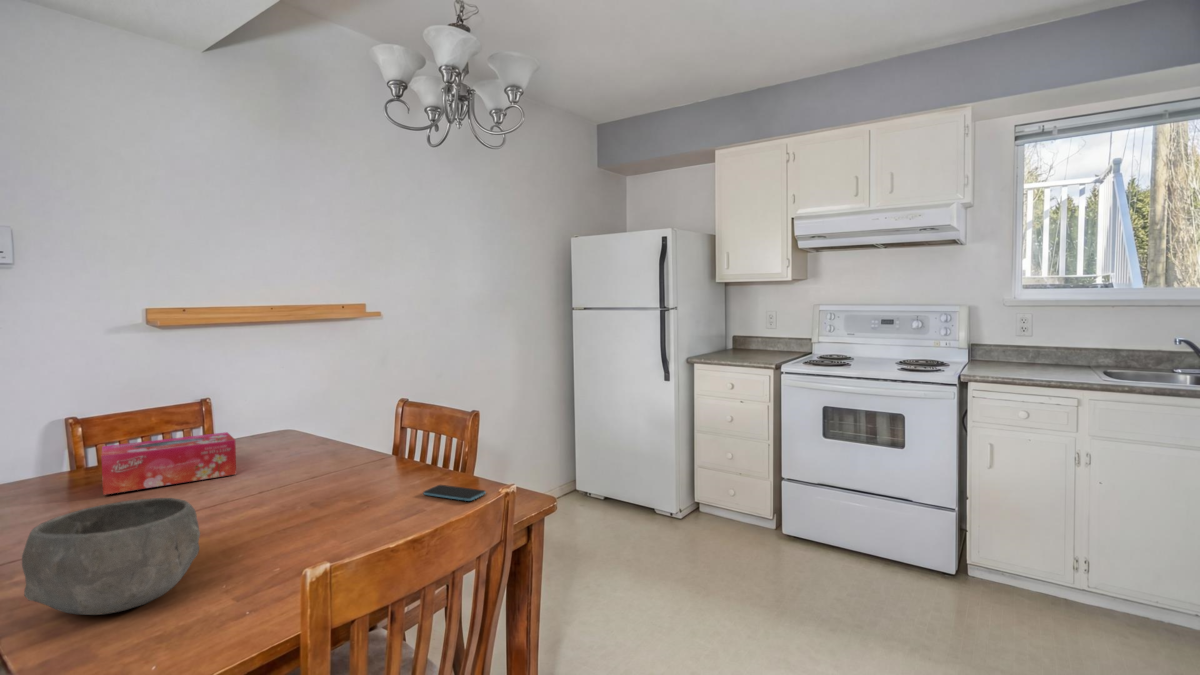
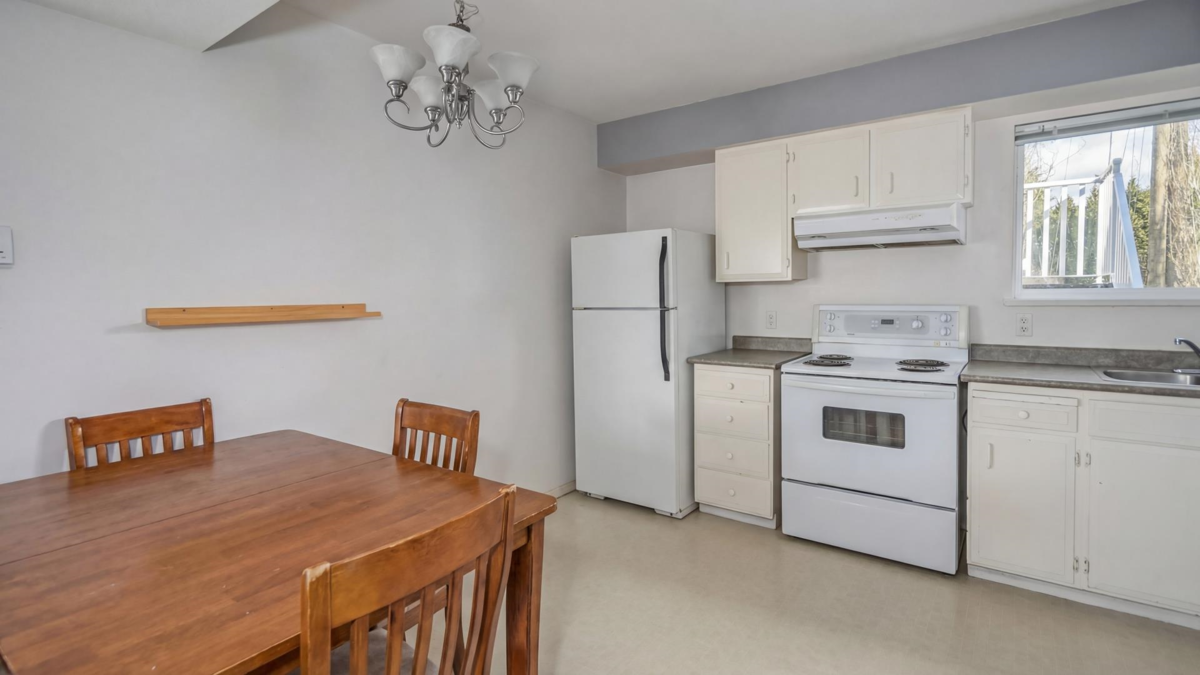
- smartphone [422,484,487,502]
- bowl [21,497,201,616]
- tissue box [101,431,237,496]
